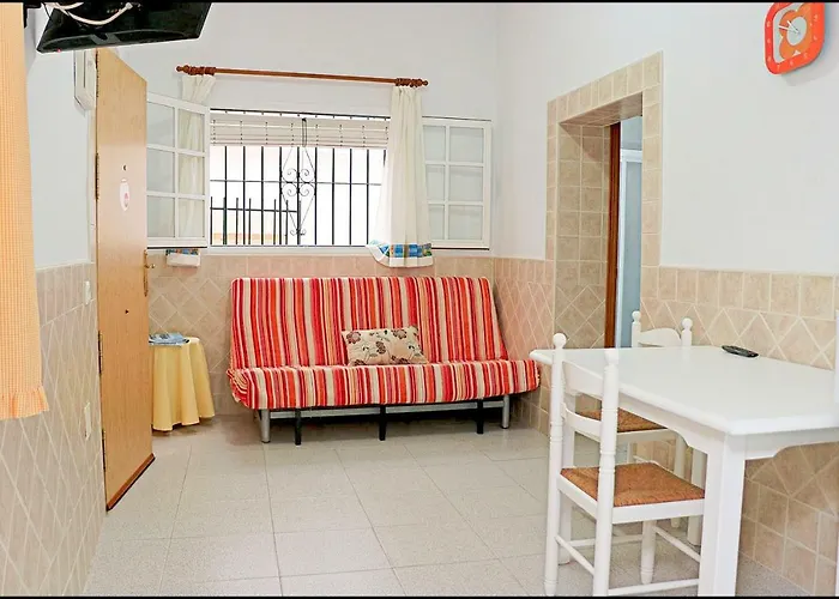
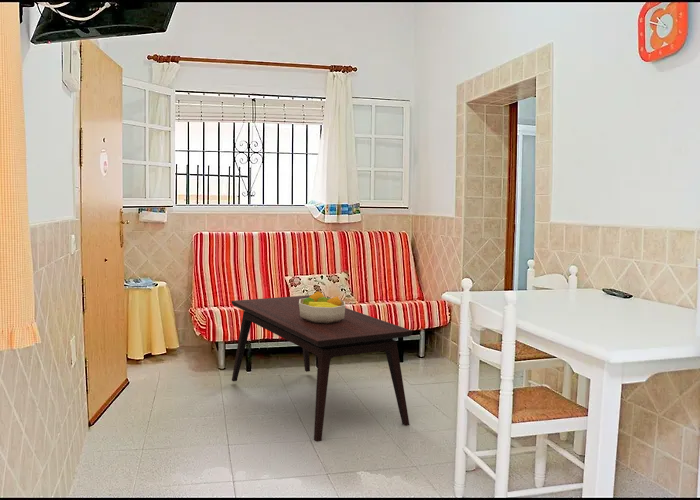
+ coffee table [231,294,414,443]
+ fruit bowl [299,291,347,324]
